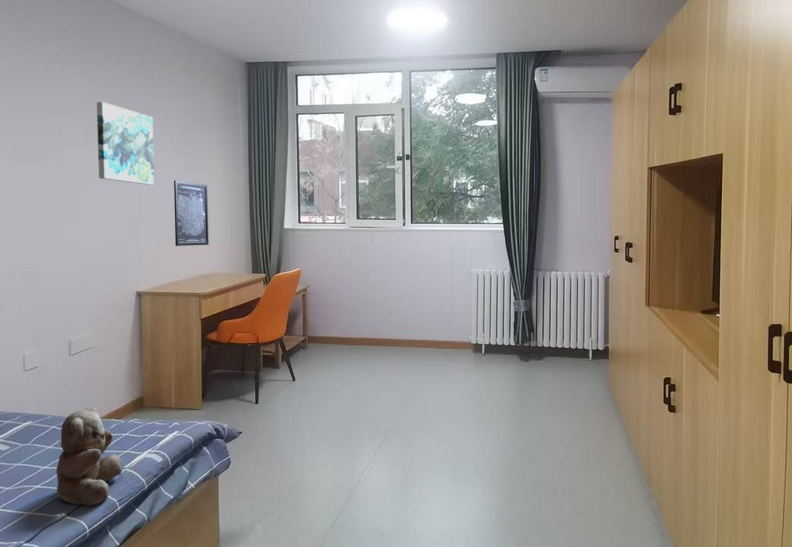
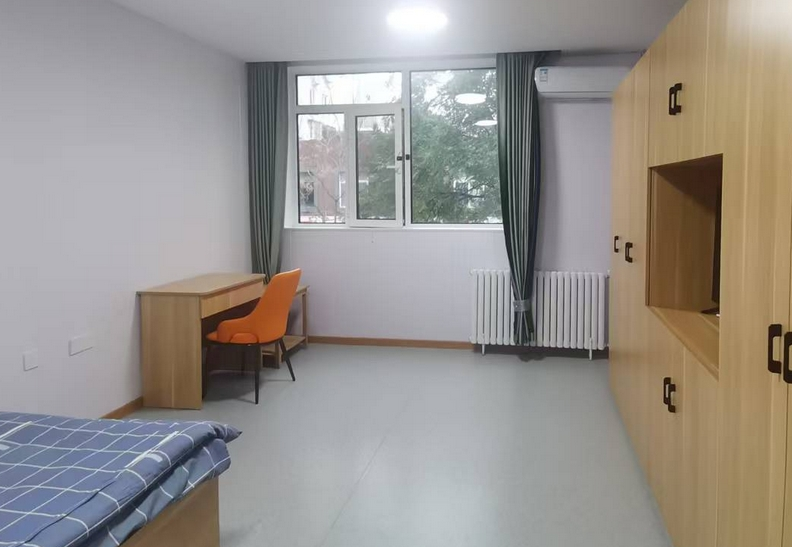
- wall art [173,179,210,247]
- wall art [96,101,155,186]
- teddy bear [55,406,124,507]
